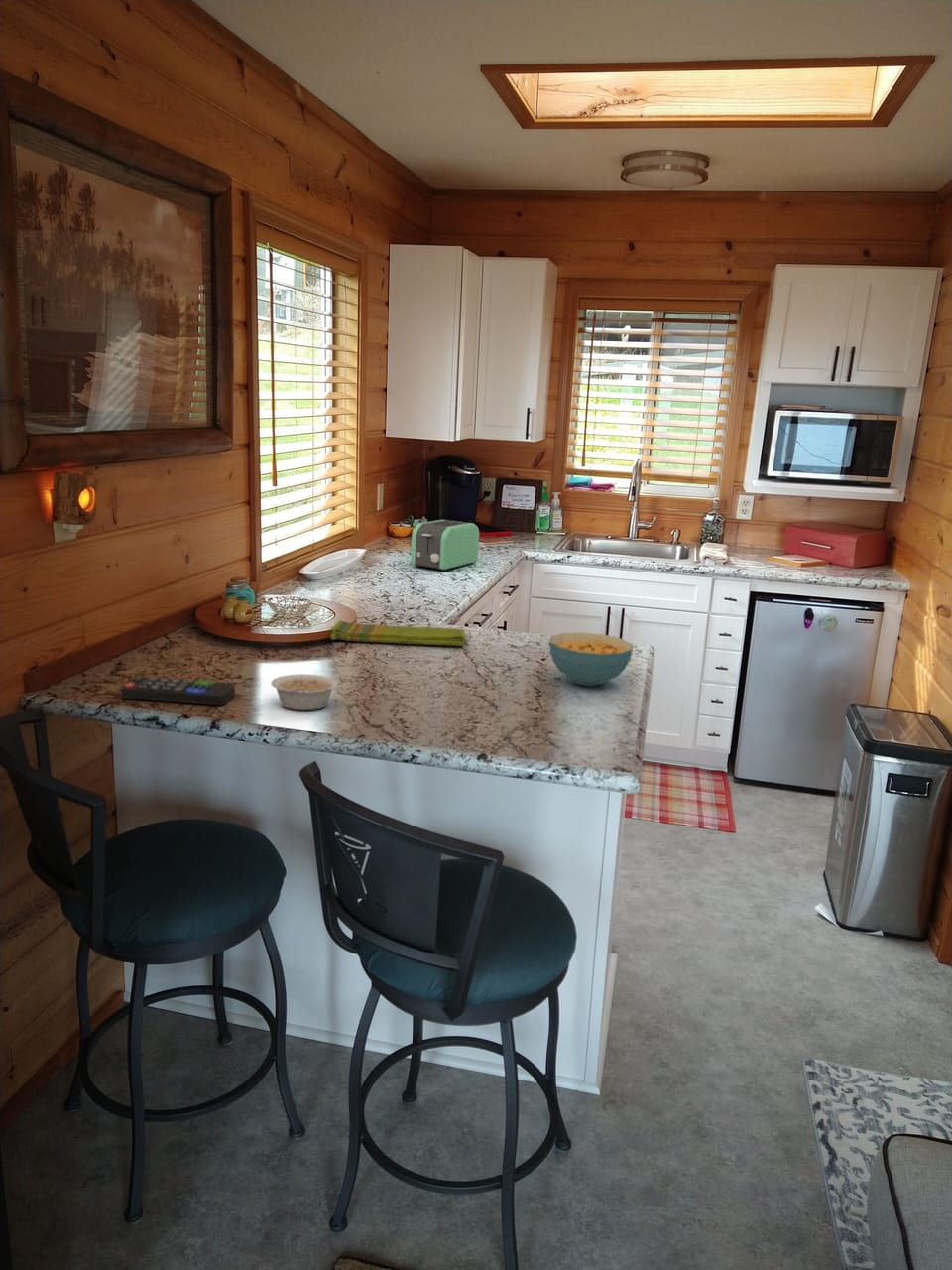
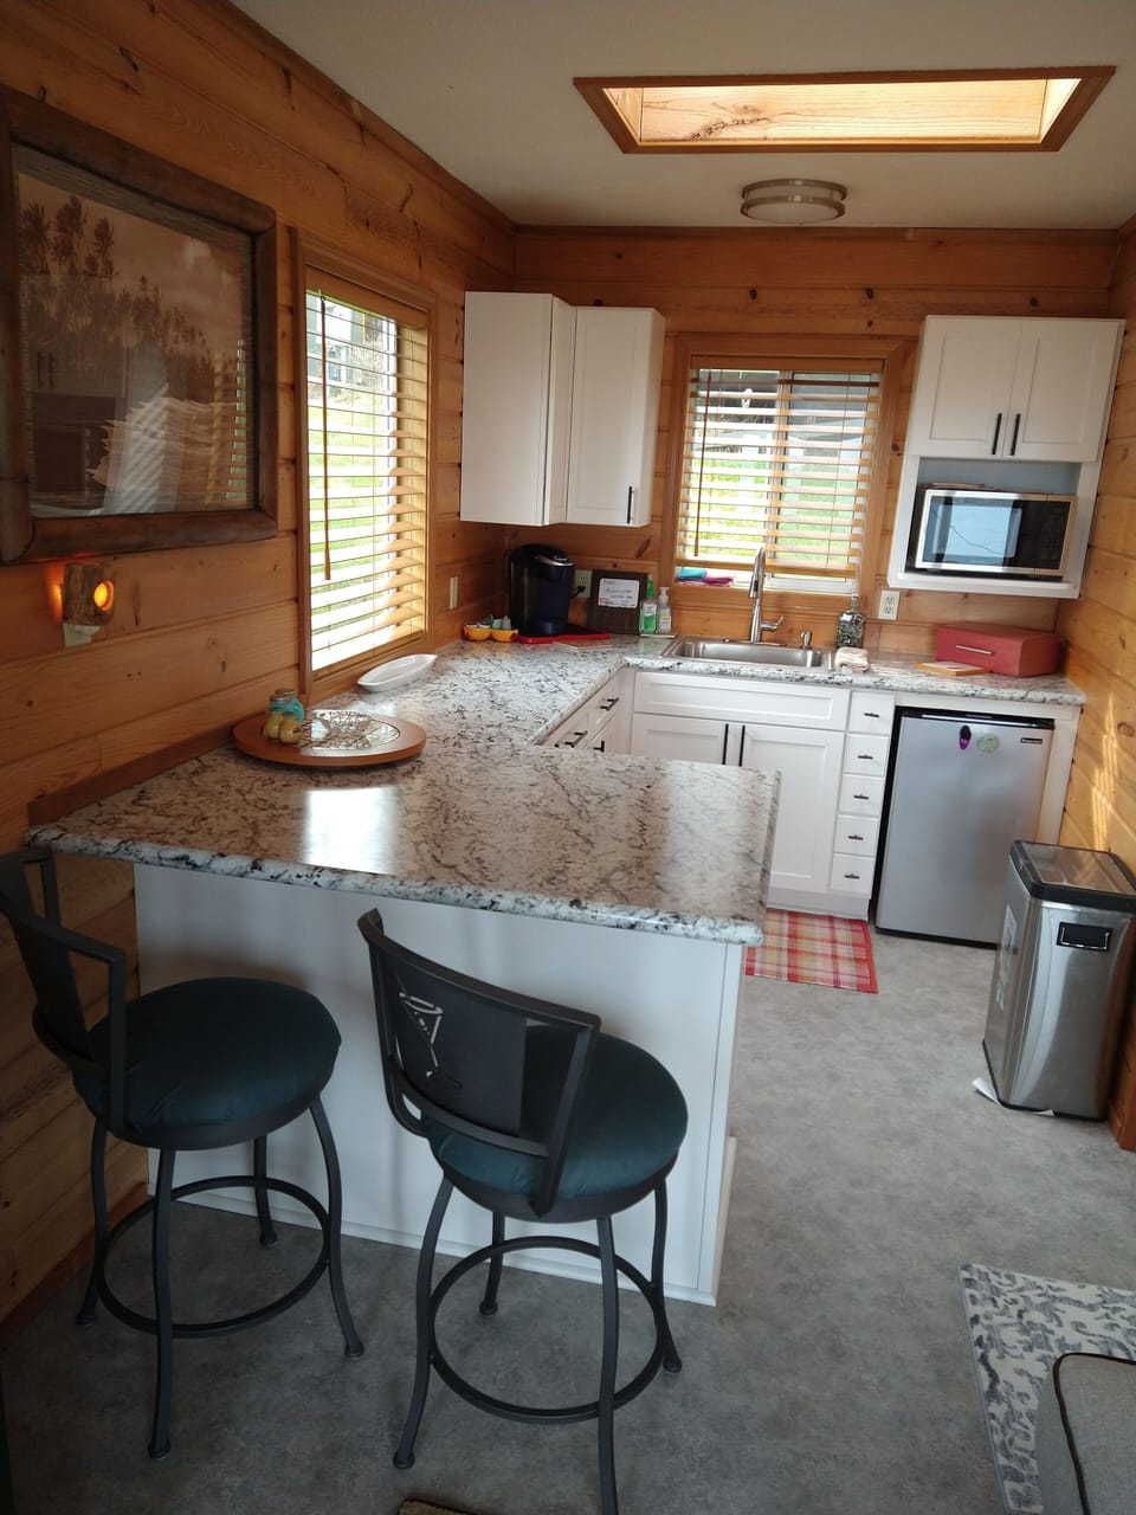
- legume [270,673,339,711]
- dish towel [329,619,466,647]
- cereal bowl [548,631,634,687]
- toaster [410,519,480,572]
- remote control [120,676,236,706]
